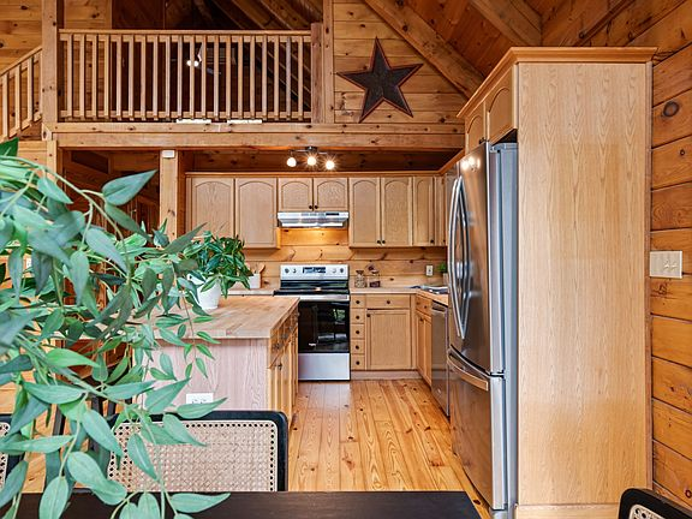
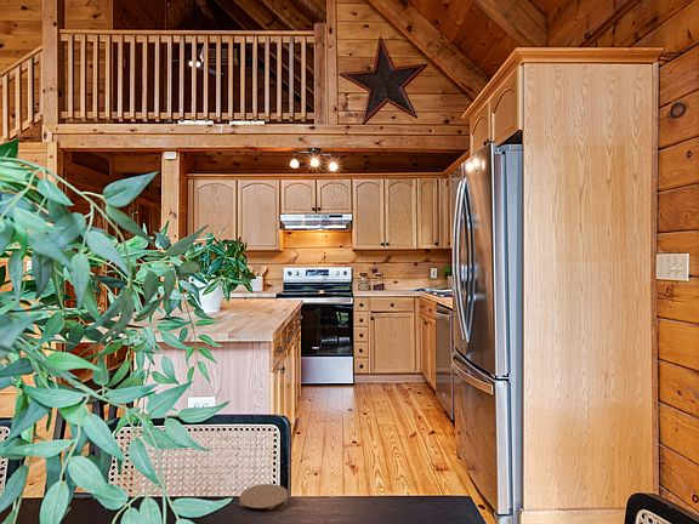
+ coaster [238,483,289,511]
